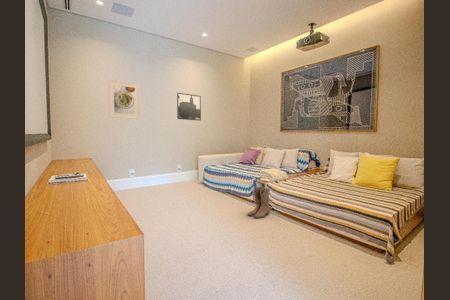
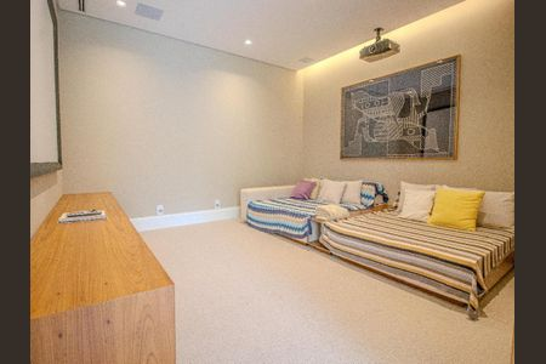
- boots [247,186,271,219]
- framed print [107,78,141,120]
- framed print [176,92,202,121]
